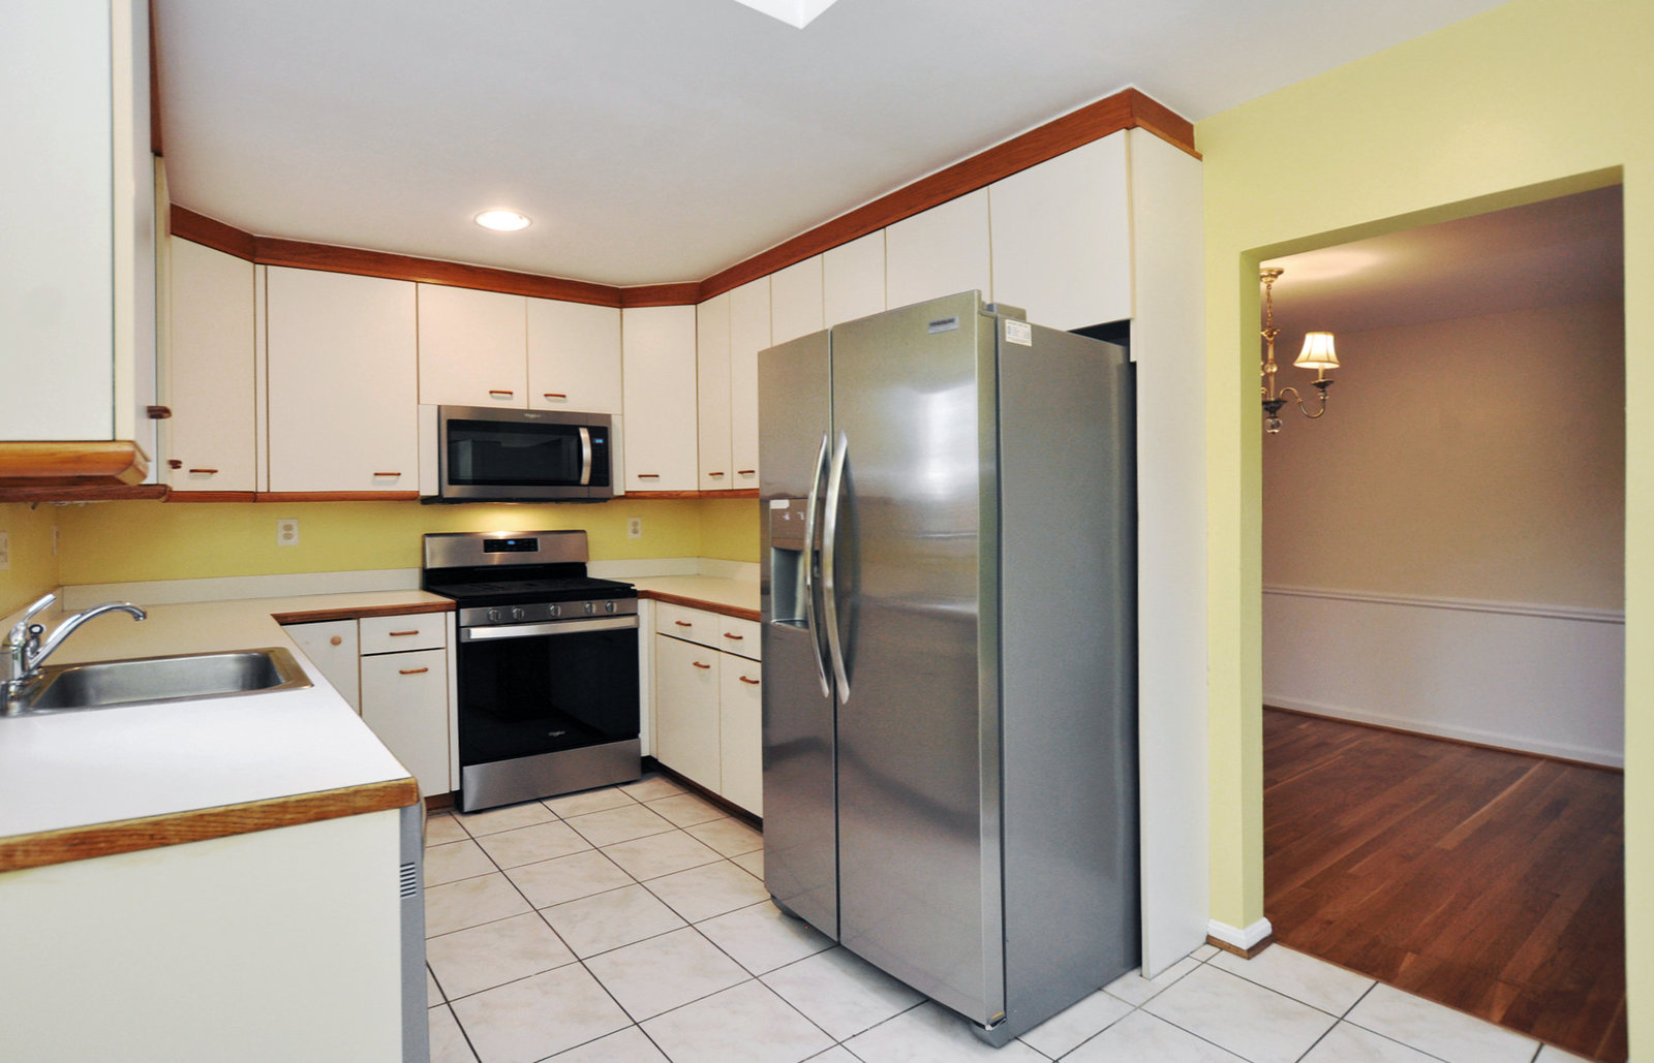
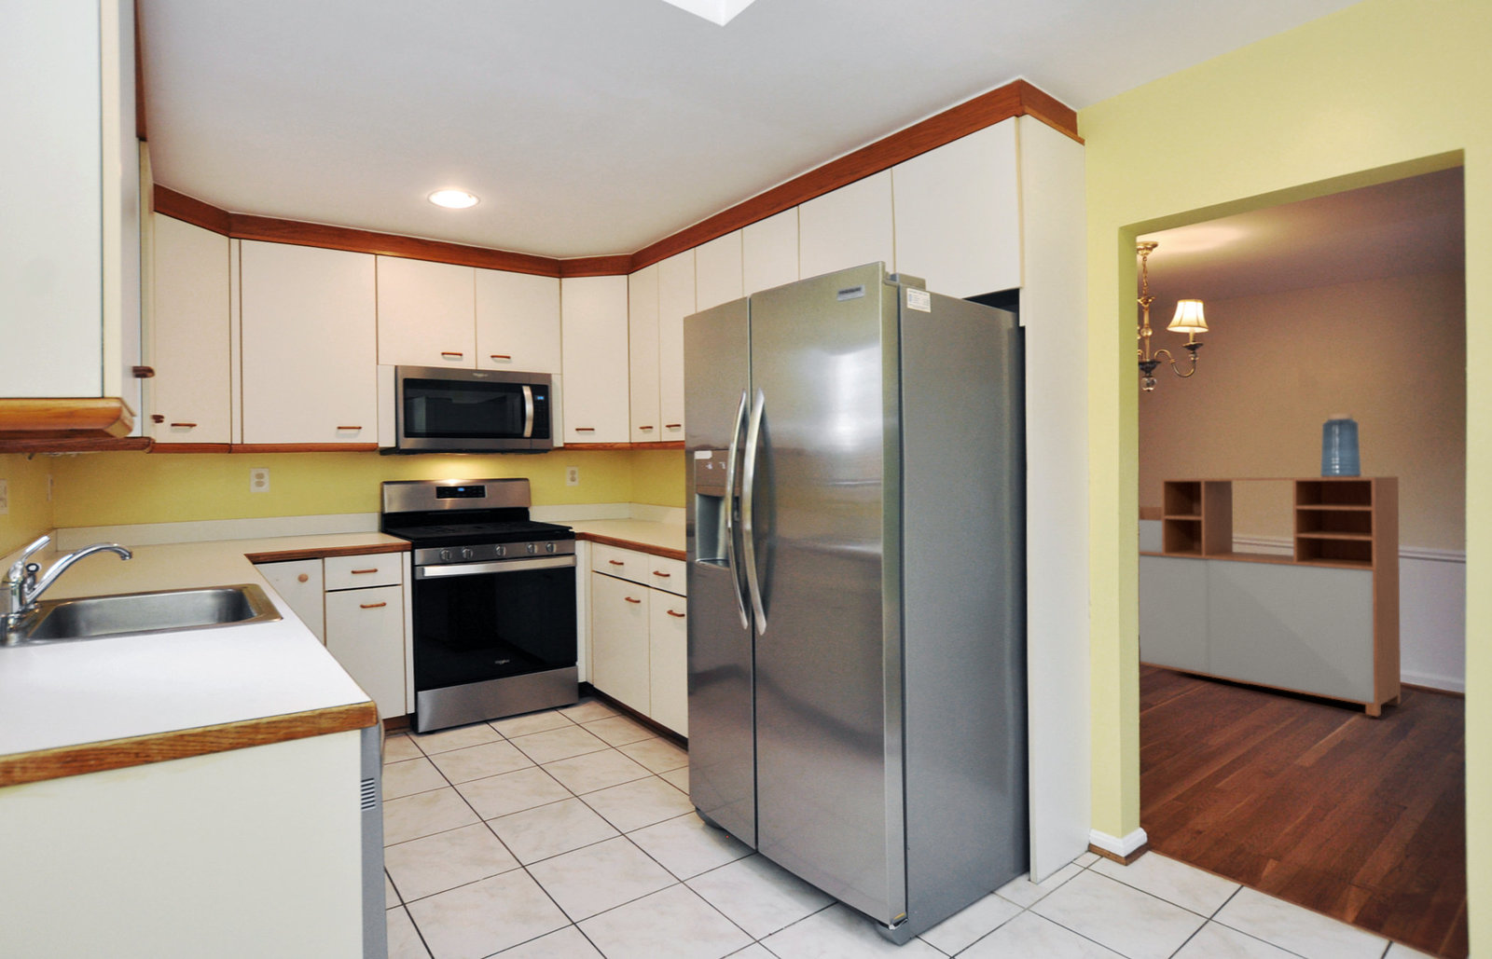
+ storage cabinet [1137,475,1402,718]
+ vase [1319,412,1363,477]
